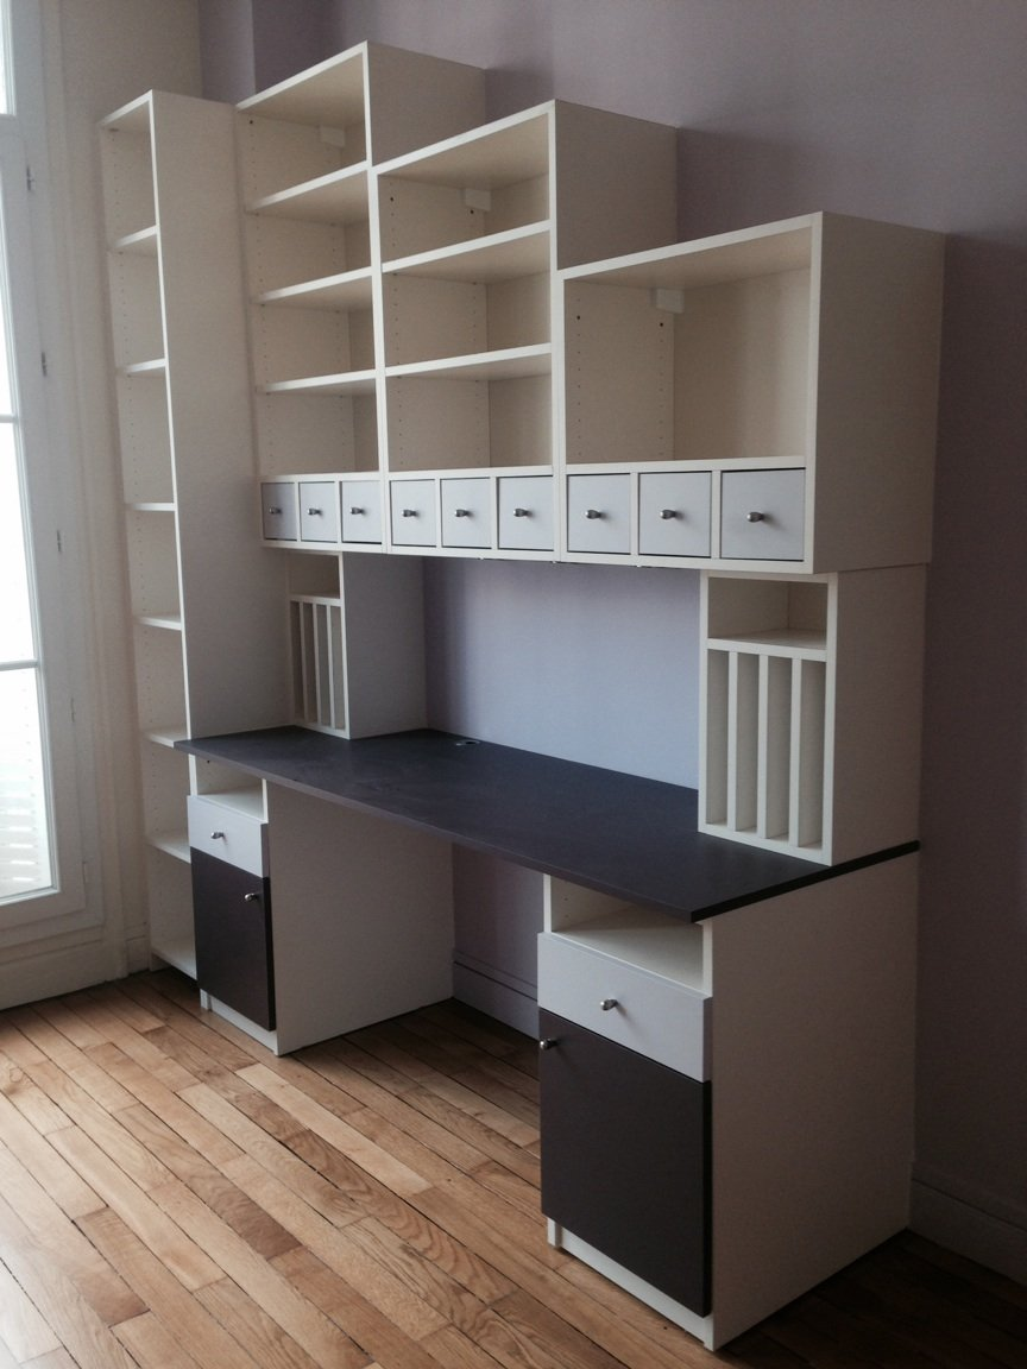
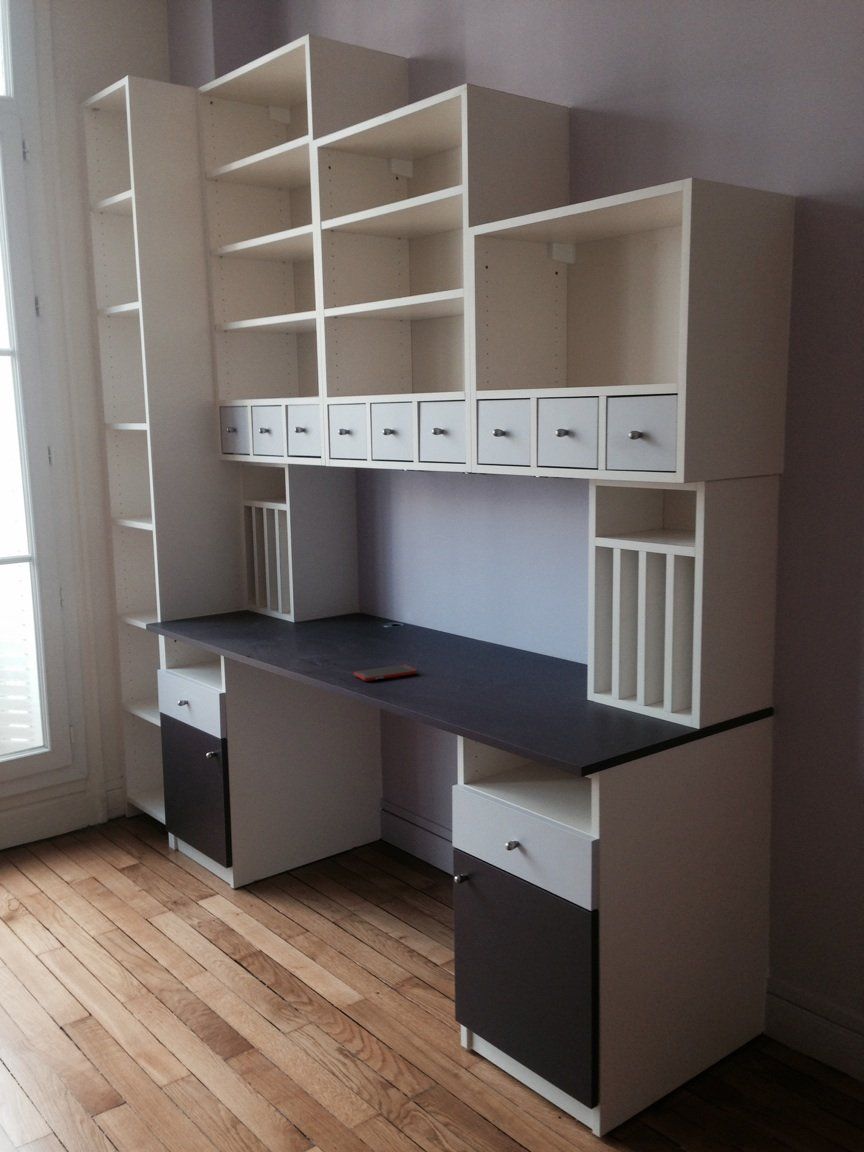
+ cell phone [353,663,418,682]
